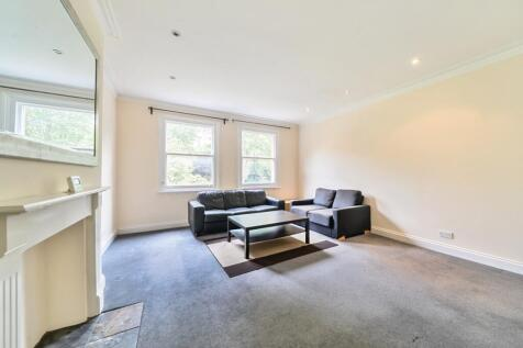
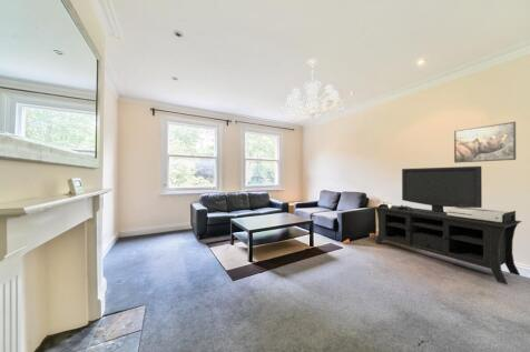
+ media console [372,165,523,285]
+ chandelier [278,58,346,121]
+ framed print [453,121,517,164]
